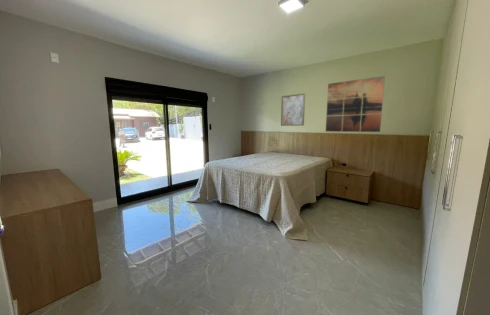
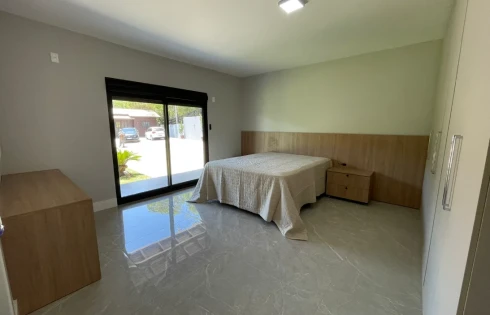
- wall art [325,75,386,133]
- wall art [280,92,306,127]
